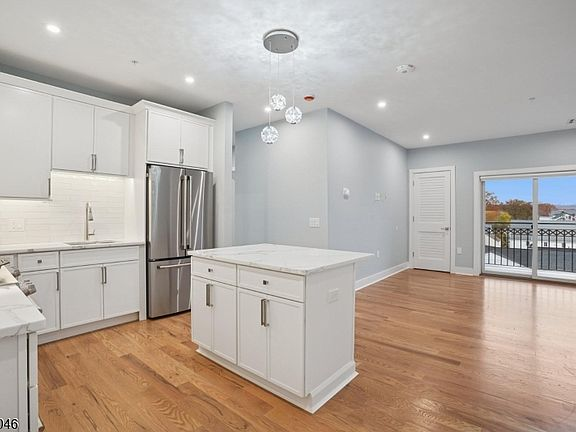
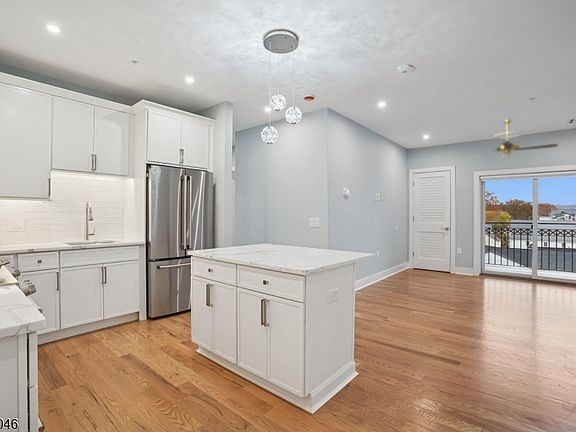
+ ceiling fan [463,119,559,159]
